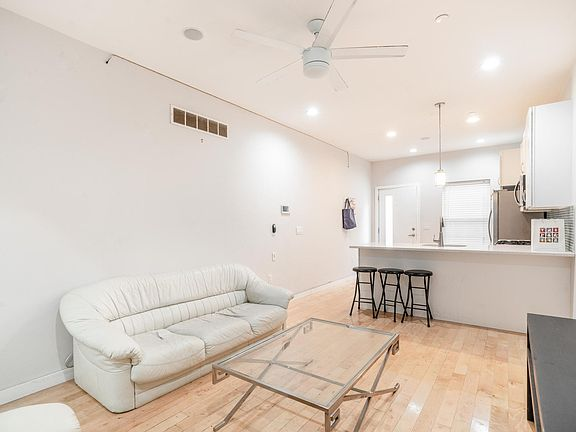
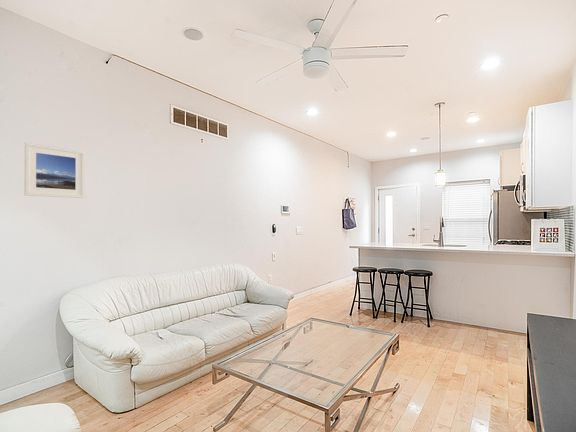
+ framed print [24,142,86,199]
